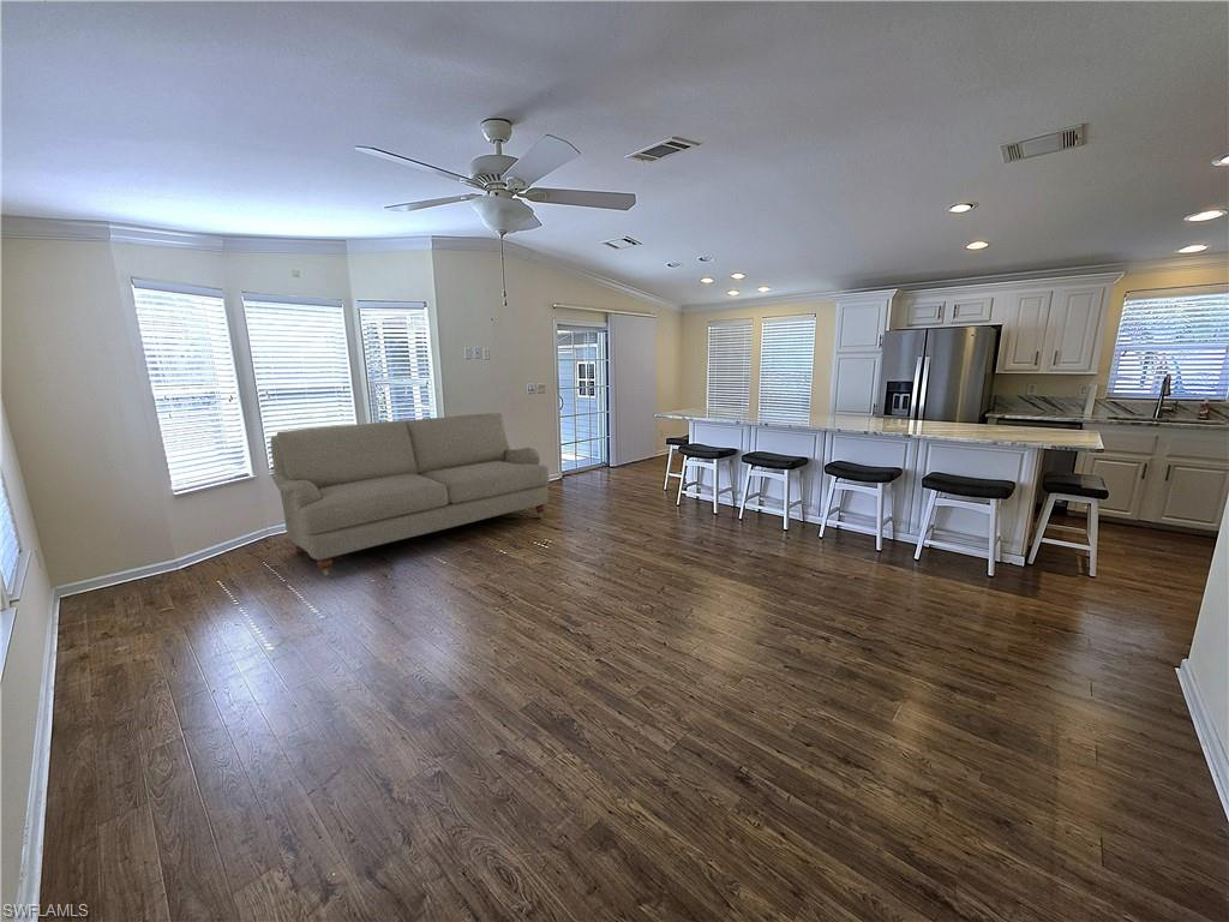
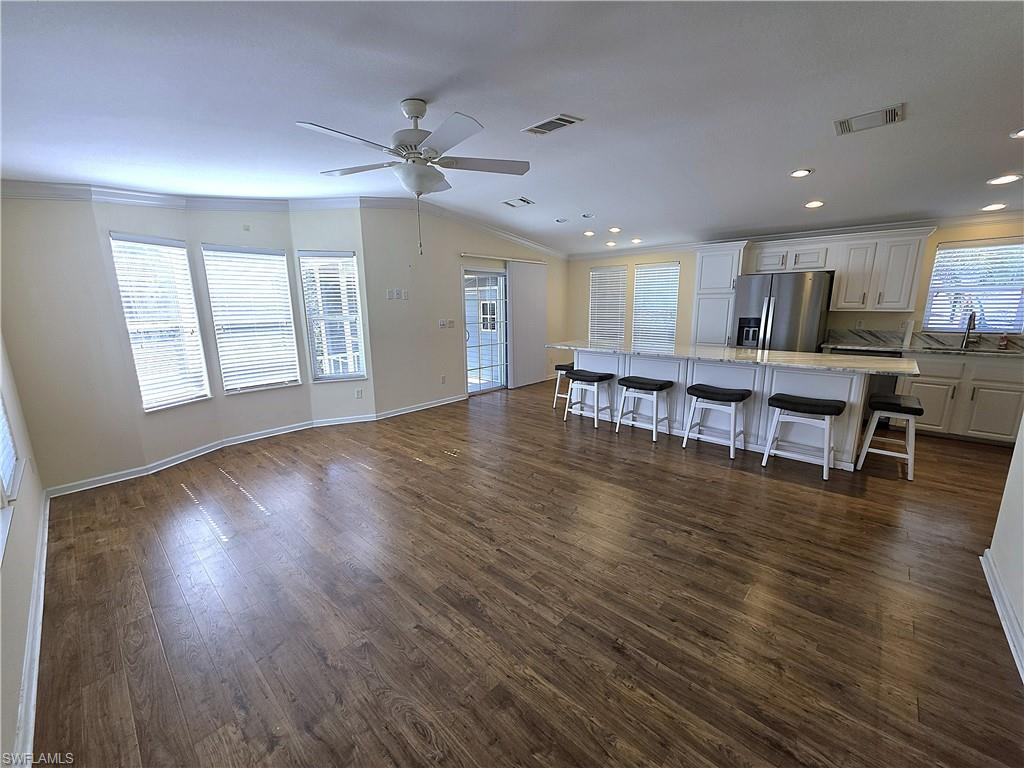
- sofa [270,412,550,577]
